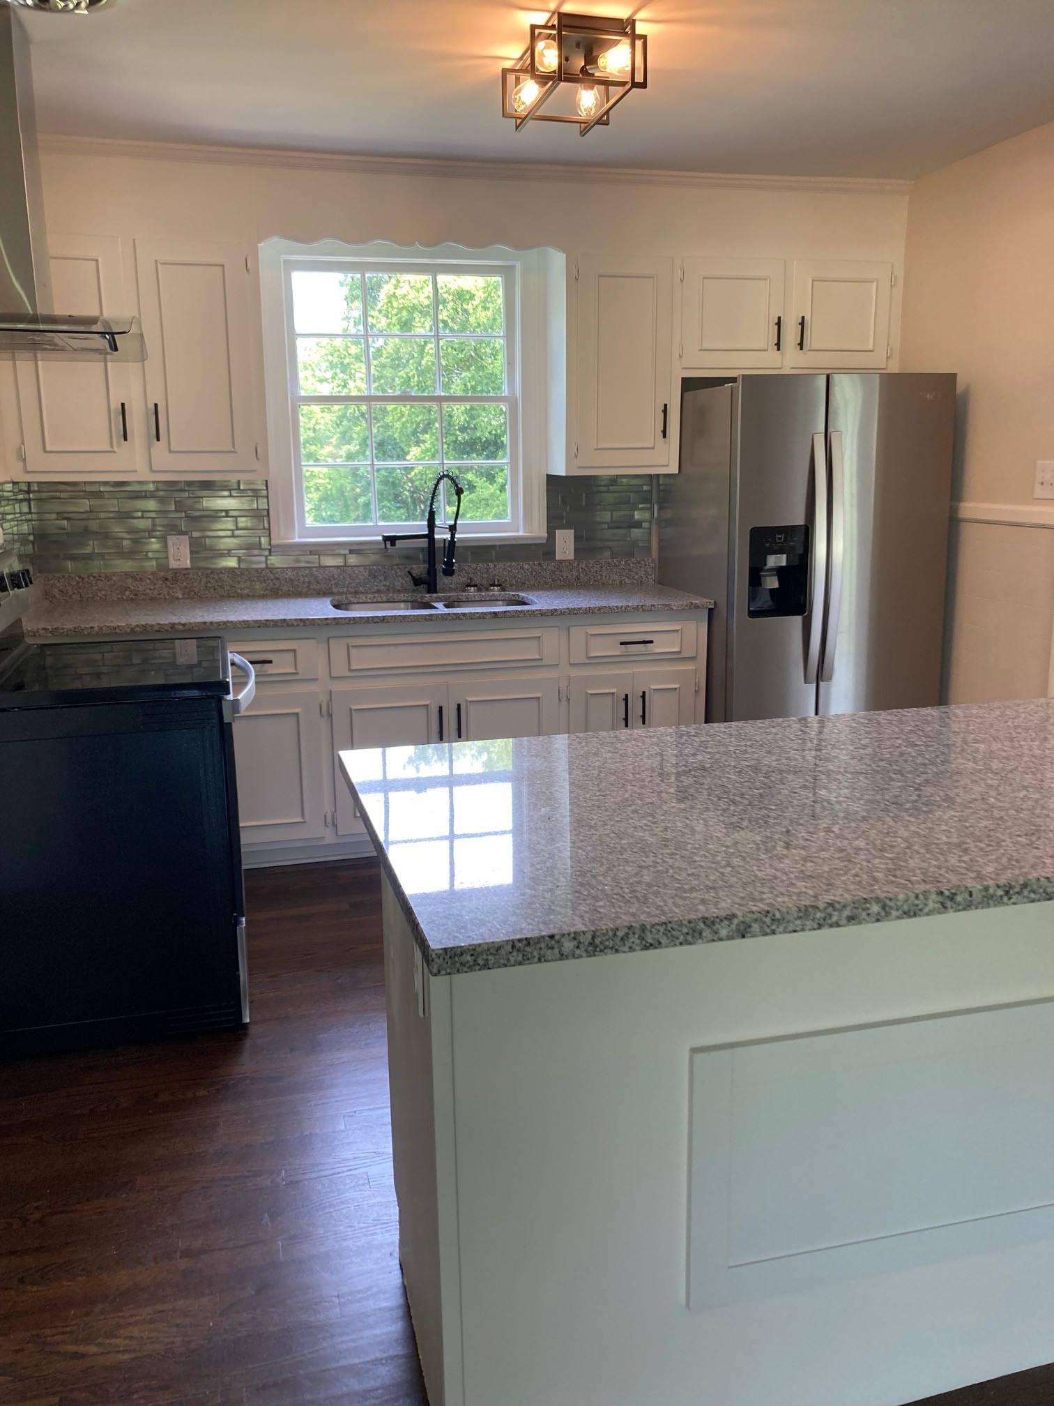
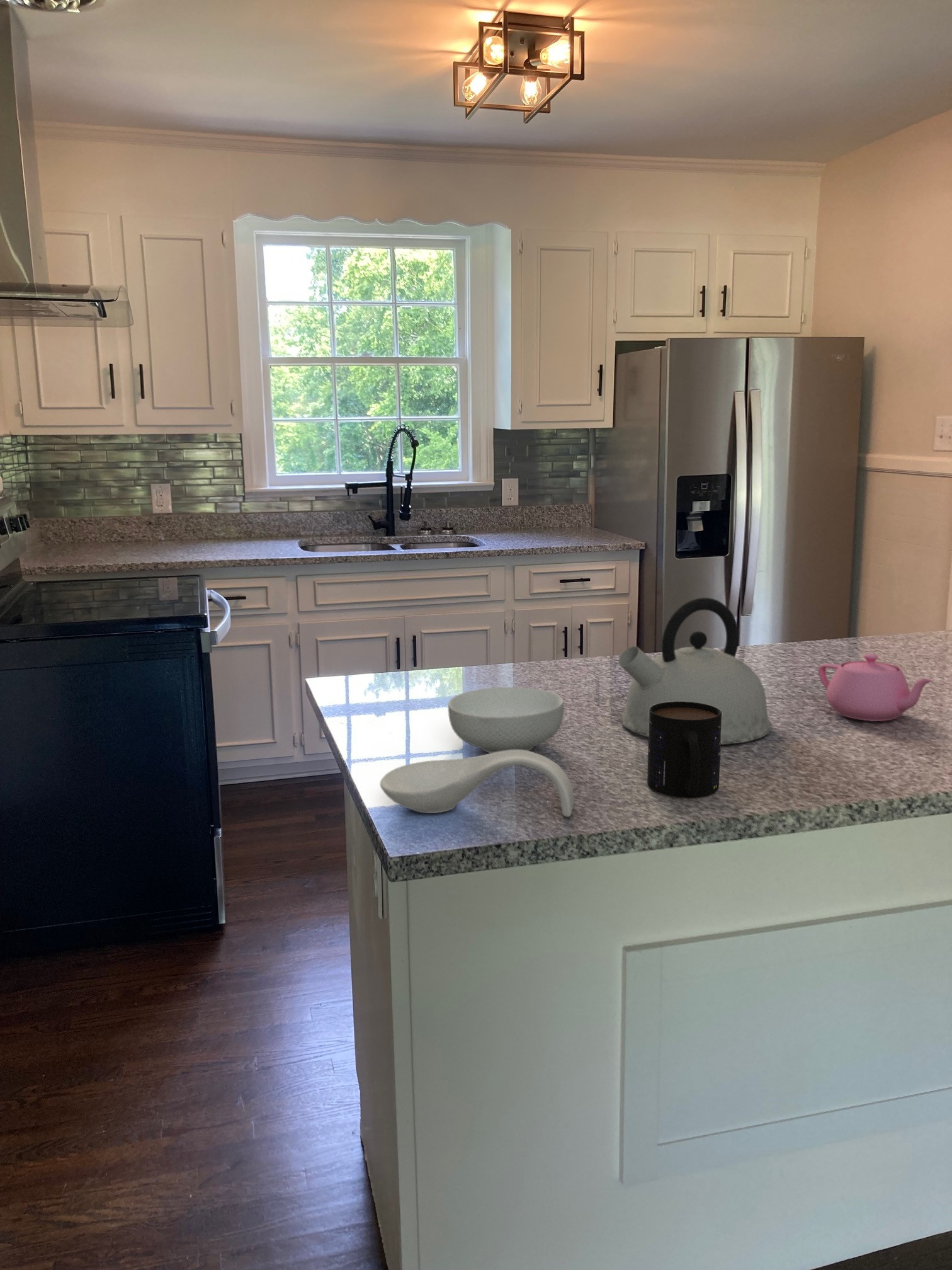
+ spoon rest [380,750,575,818]
+ cereal bowl [447,687,565,753]
+ teapot [817,653,935,722]
+ mug [647,701,722,798]
+ kettle [618,597,772,745]
